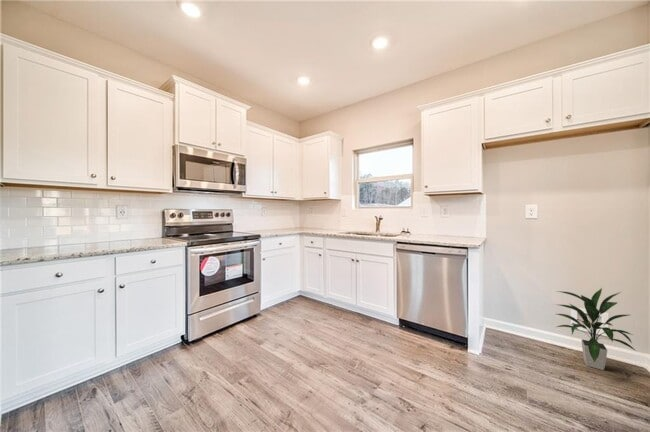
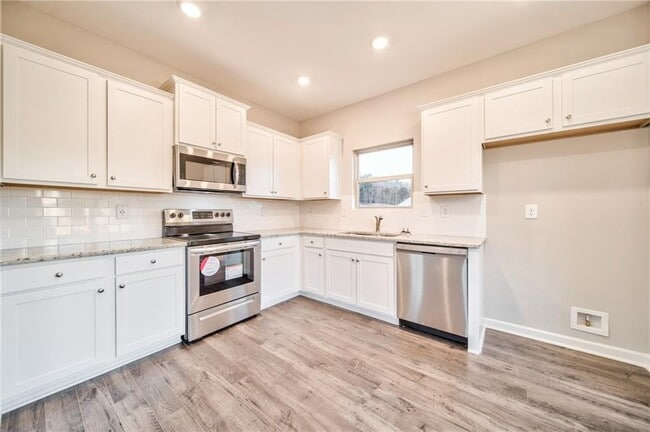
- indoor plant [553,287,637,371]
